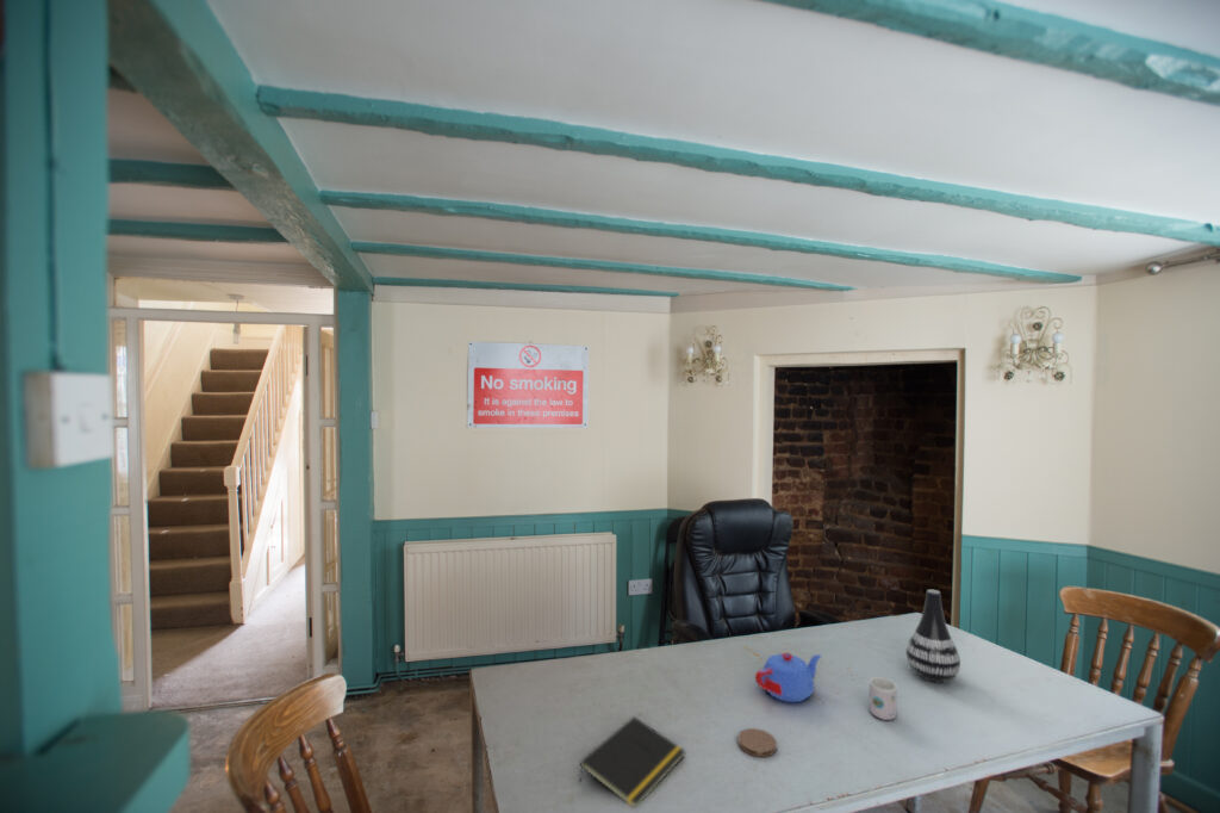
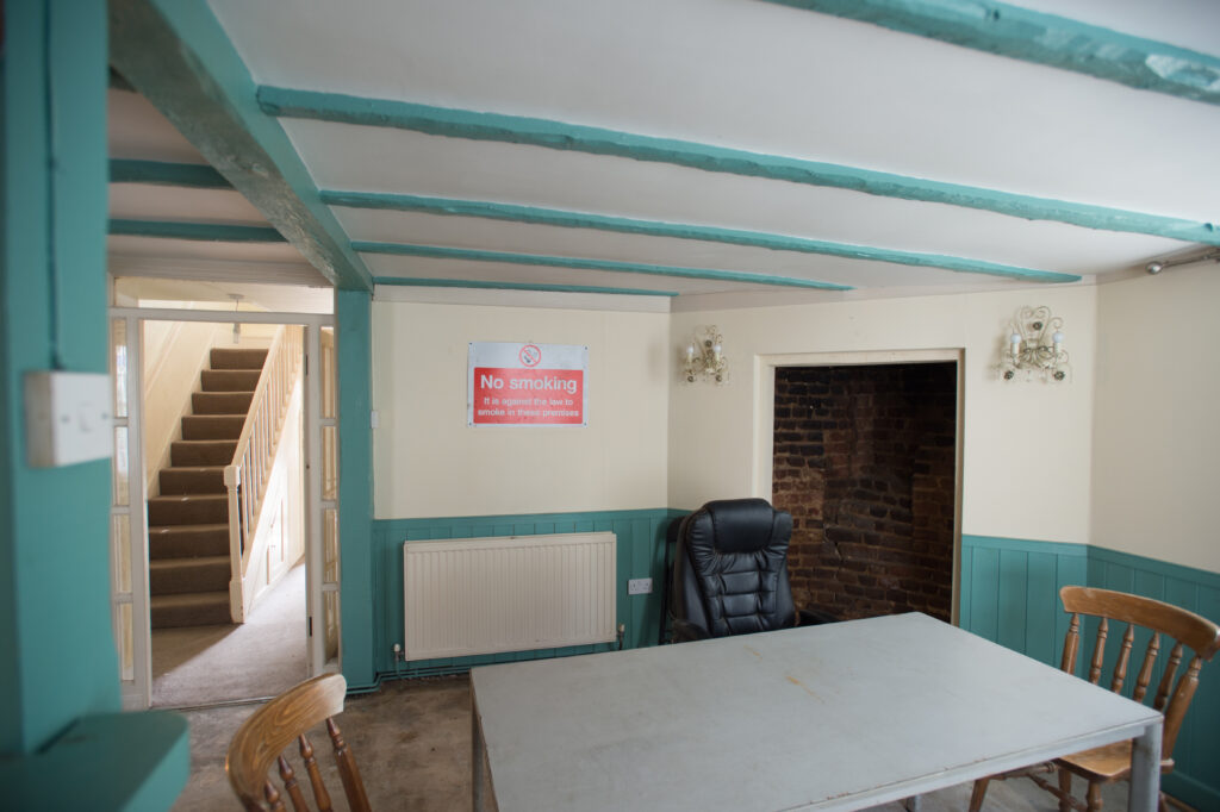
- notepad [578,715,686,809]
- teapot [754,652,822,703]
- mug [869,676,898,721]
- vase [904,589,961,684]
- coaster [736,727,778,758]
